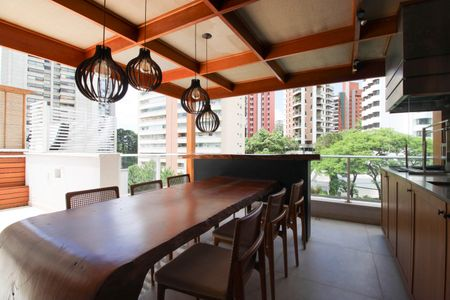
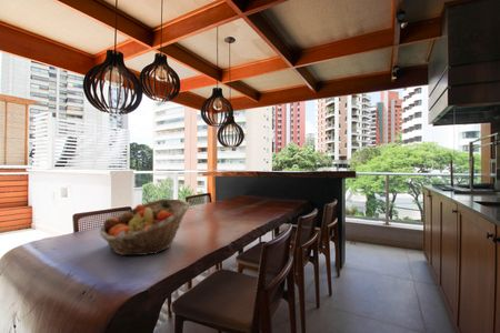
+ fruit basket [98,198,191,256]
